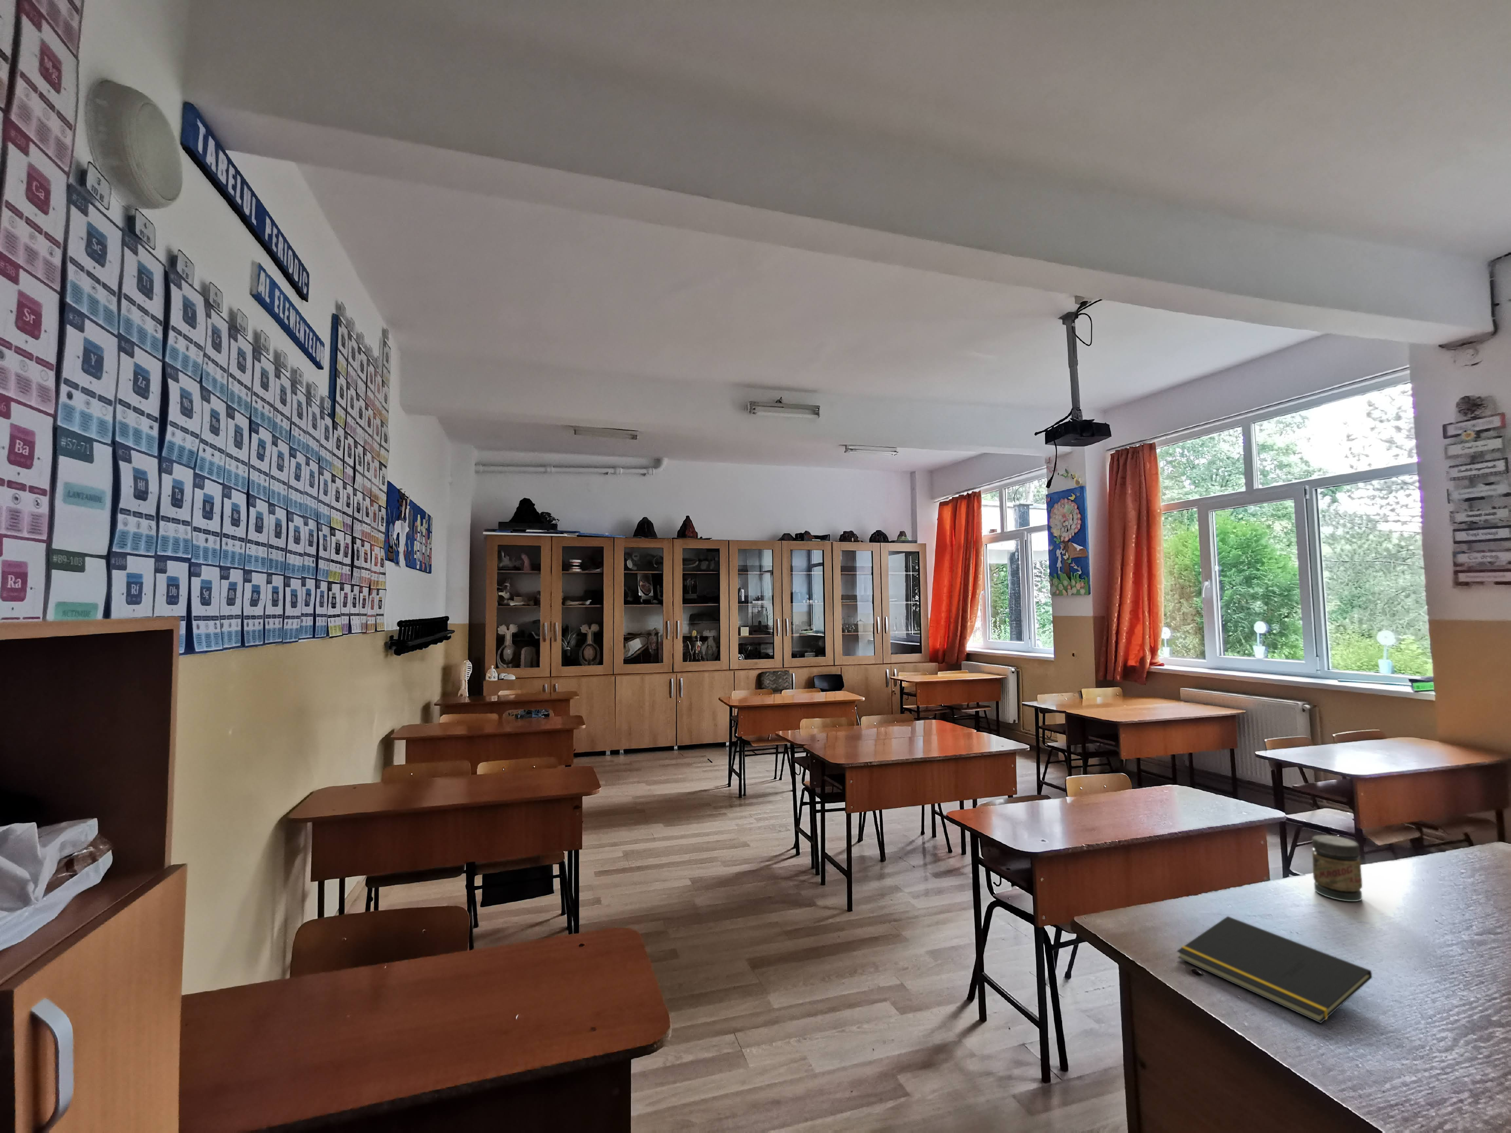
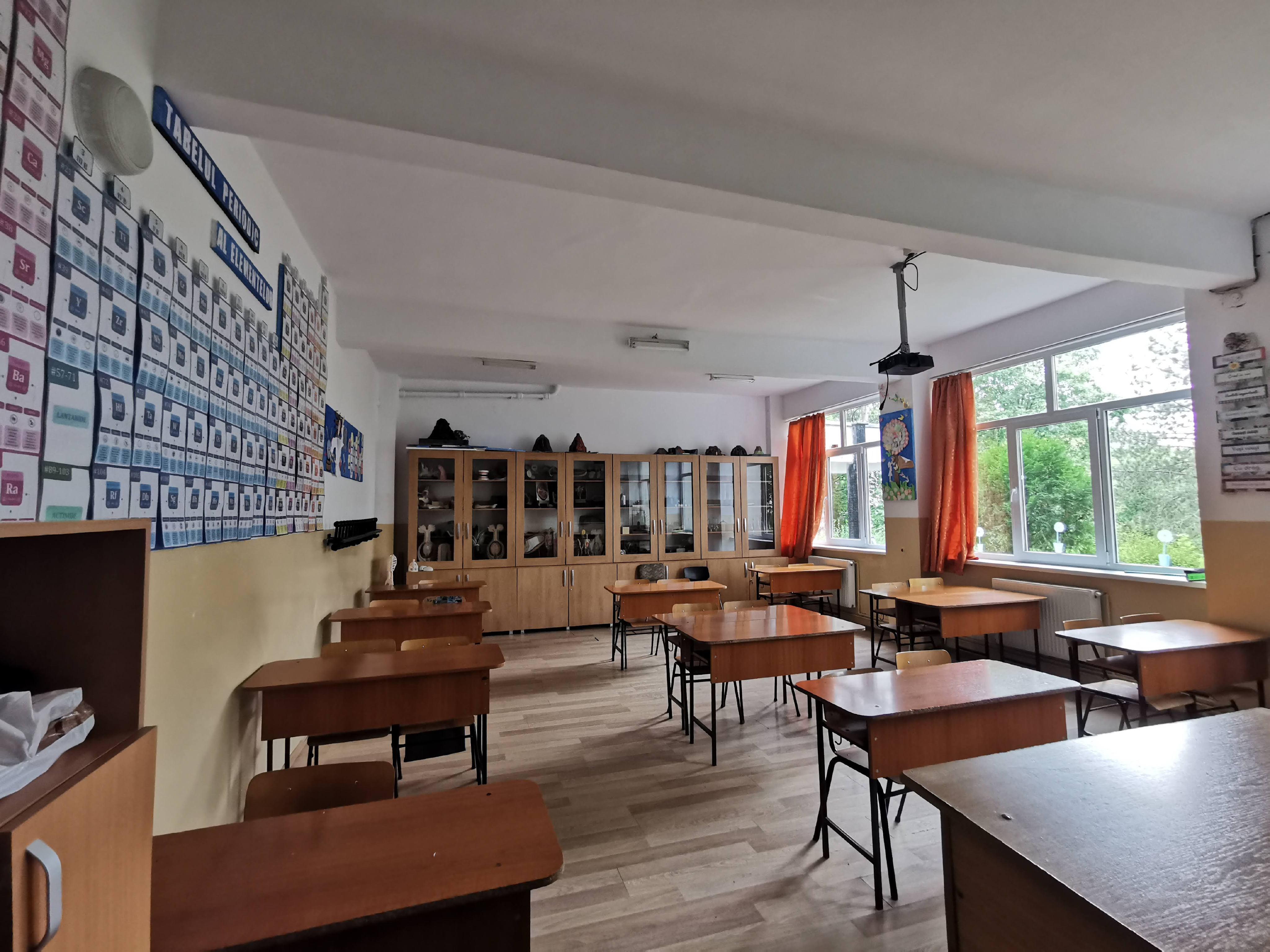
- jar [1312,834,1362,902]
- notepad [1177,915,1373,1024]
